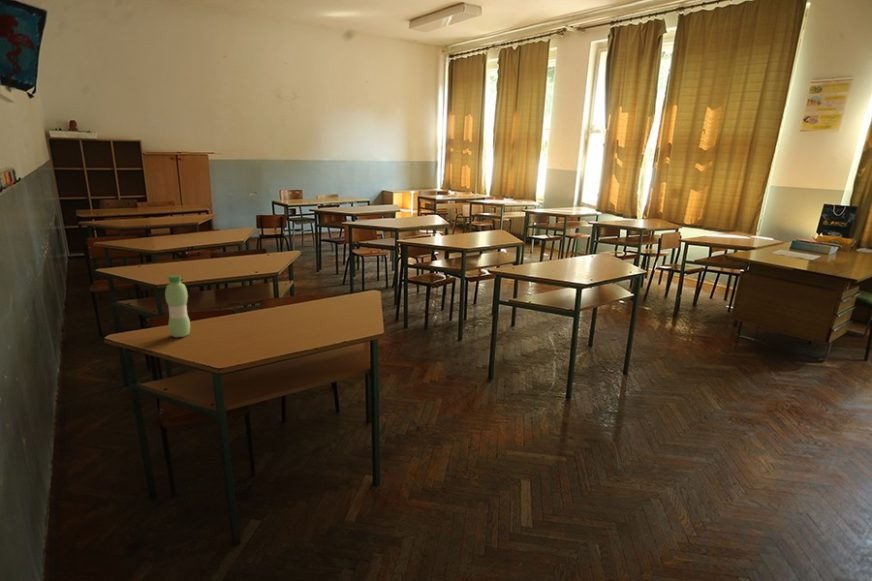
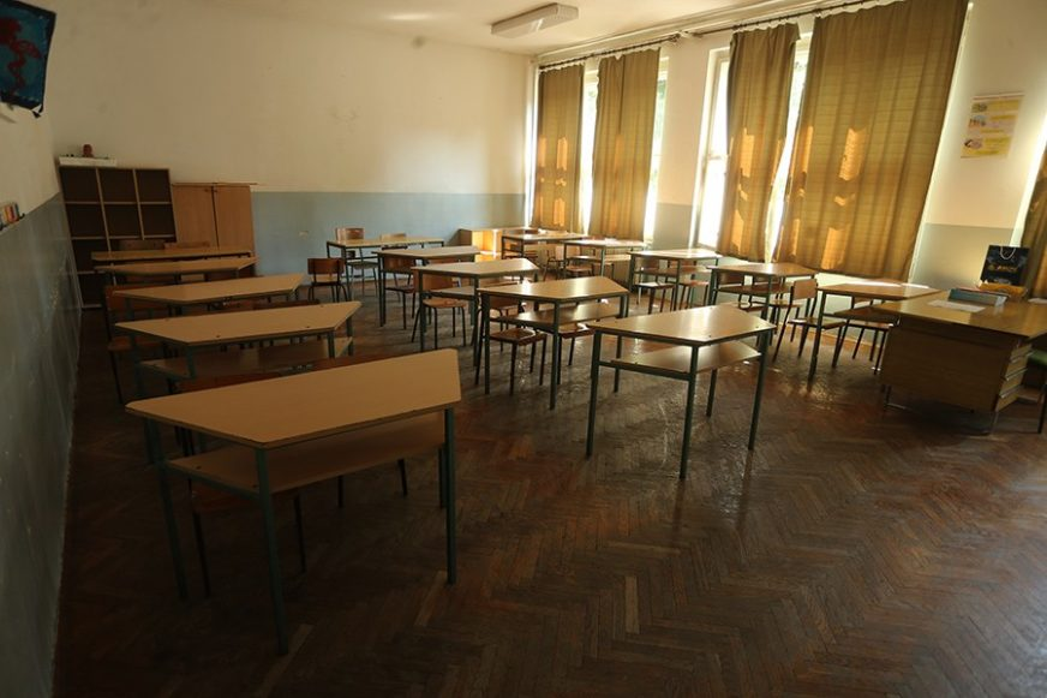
- water bottle [164,274,191,338]
